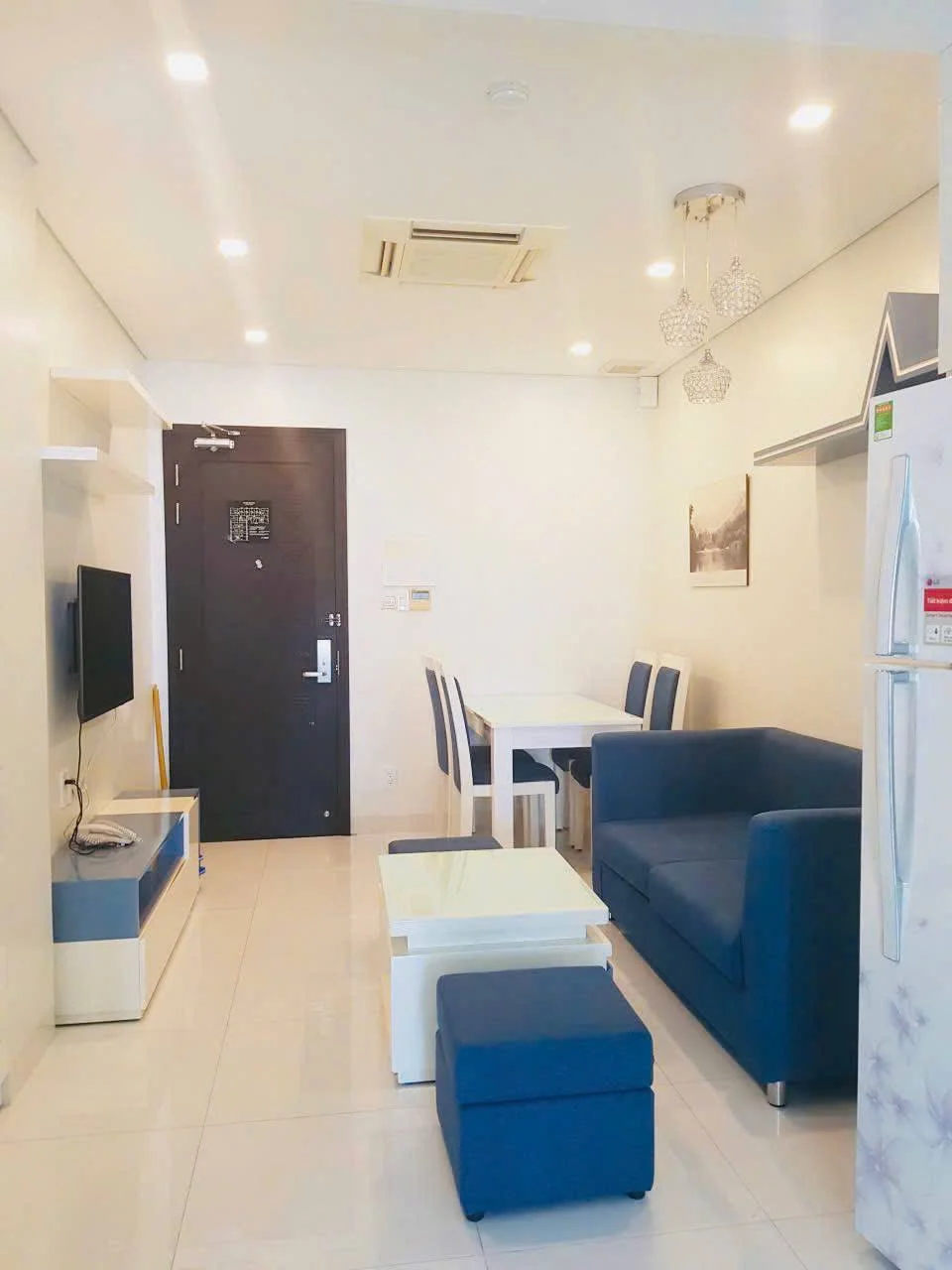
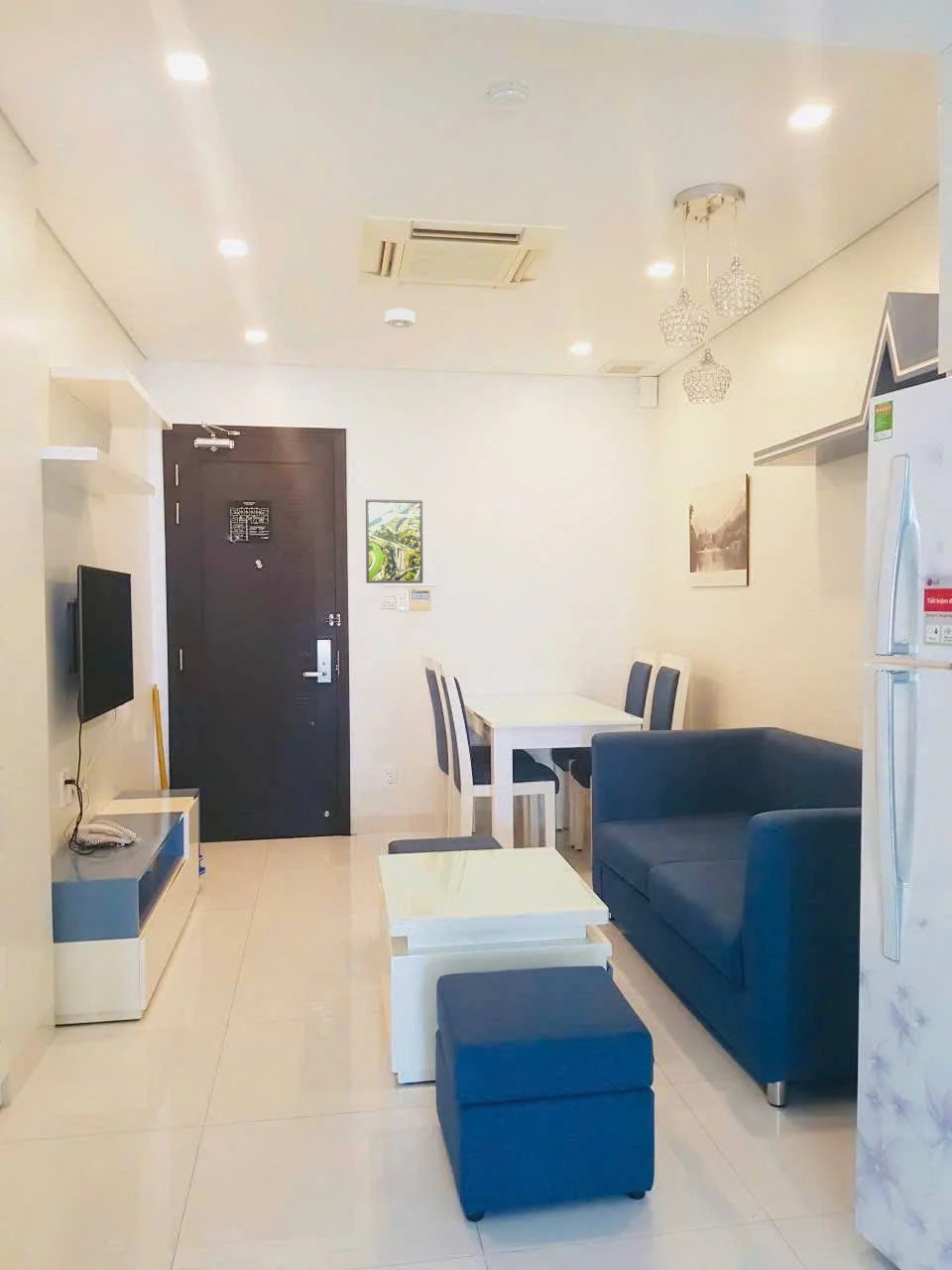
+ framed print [365,499,423,584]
+ smoke detector [384,308,416,328]
